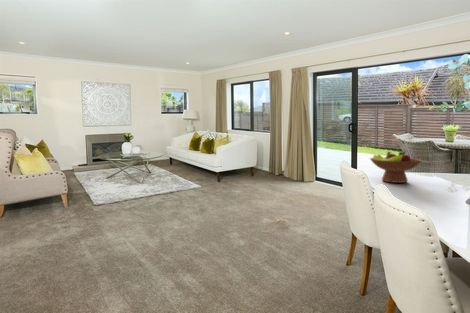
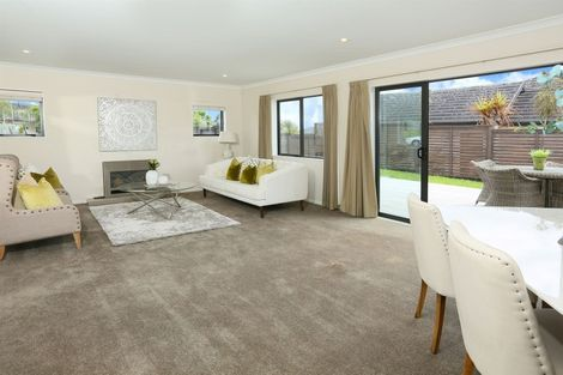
- fruit bowl [369,151,423,184]
